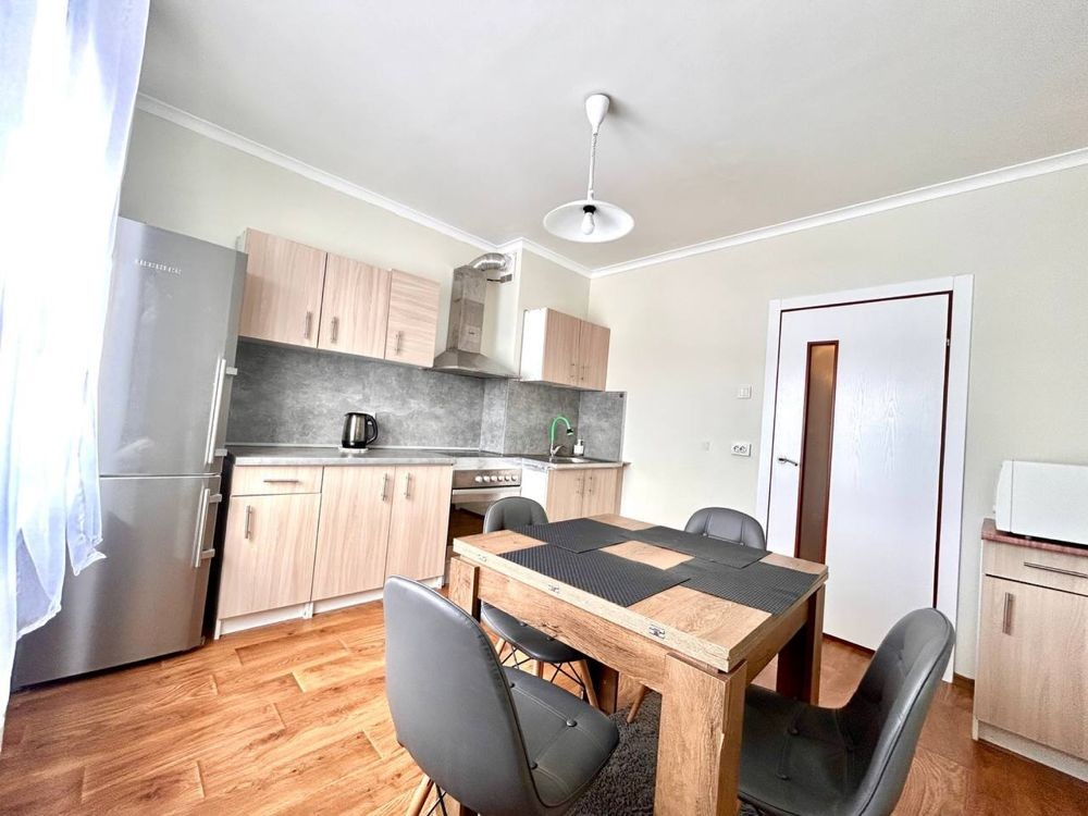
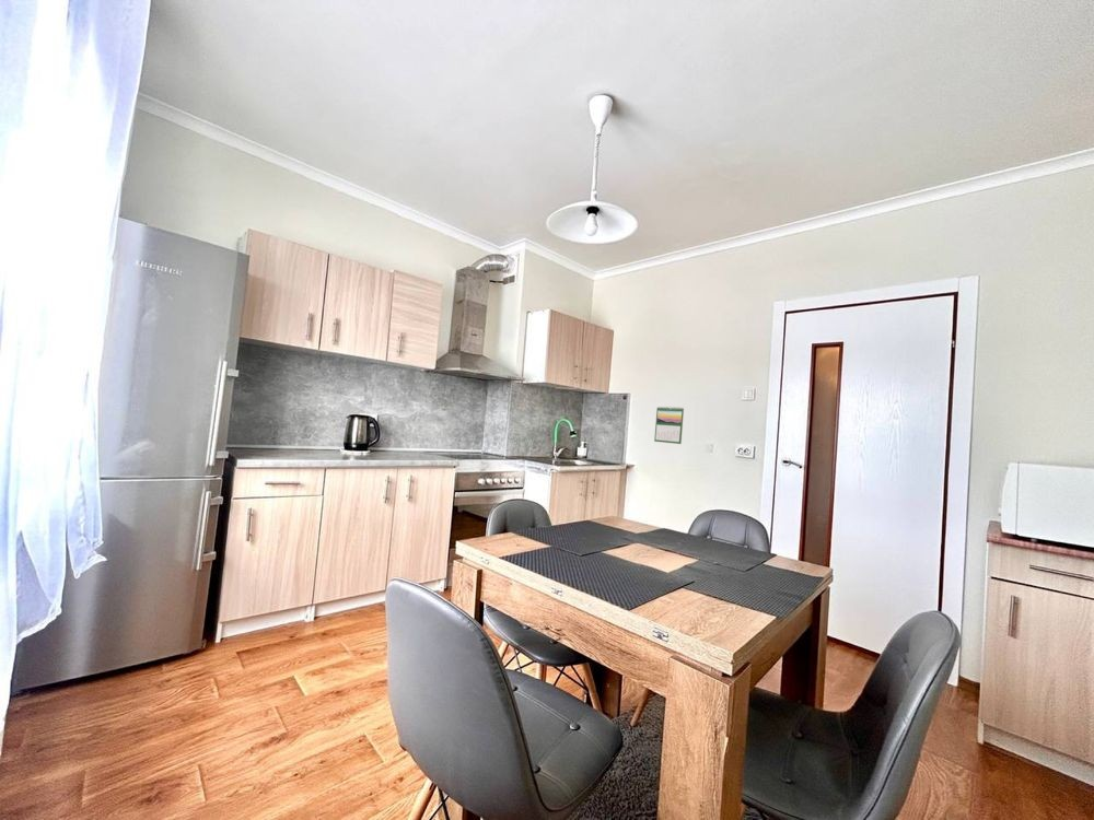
+ calendar [653,406,685,445]
